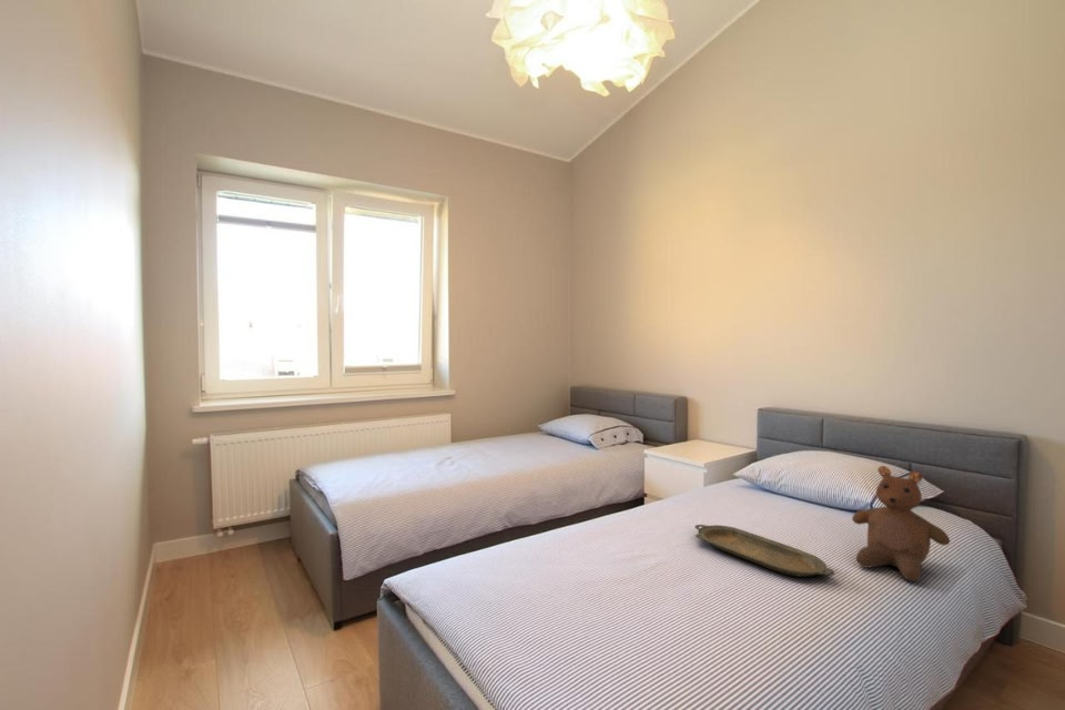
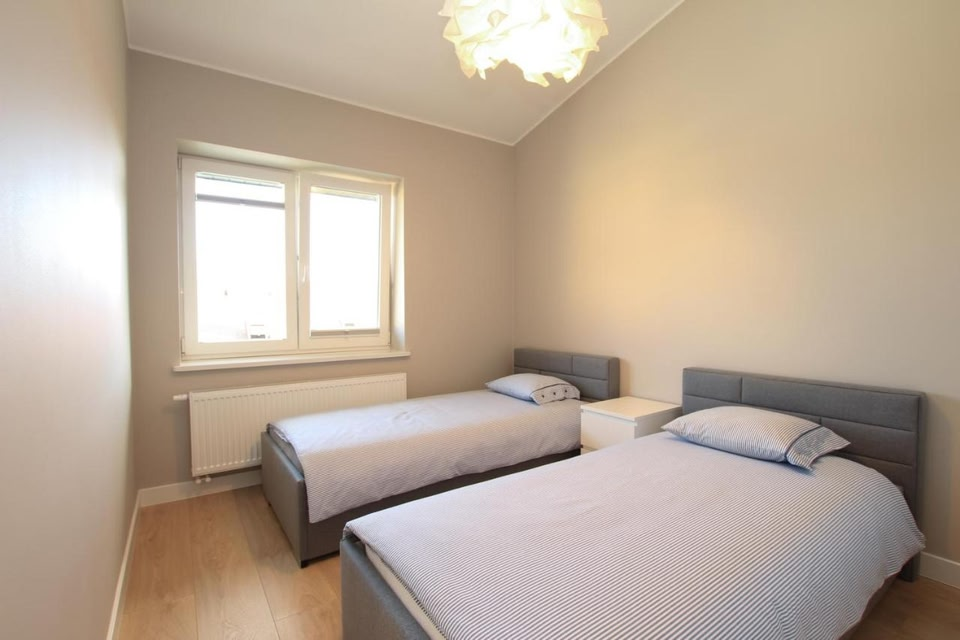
- teddy bear [851,465,951,582]
- serving tray [693,524,835,578]
